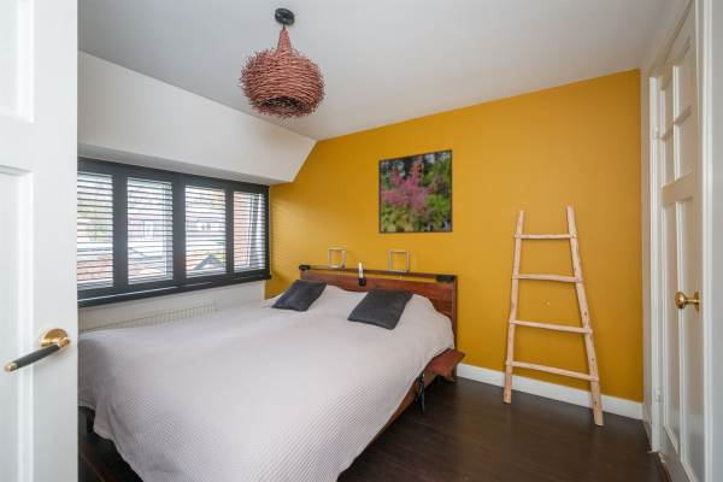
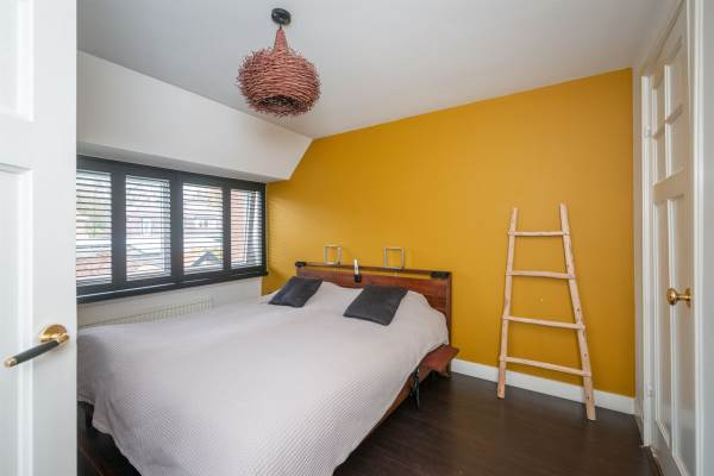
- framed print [377,148,453,235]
